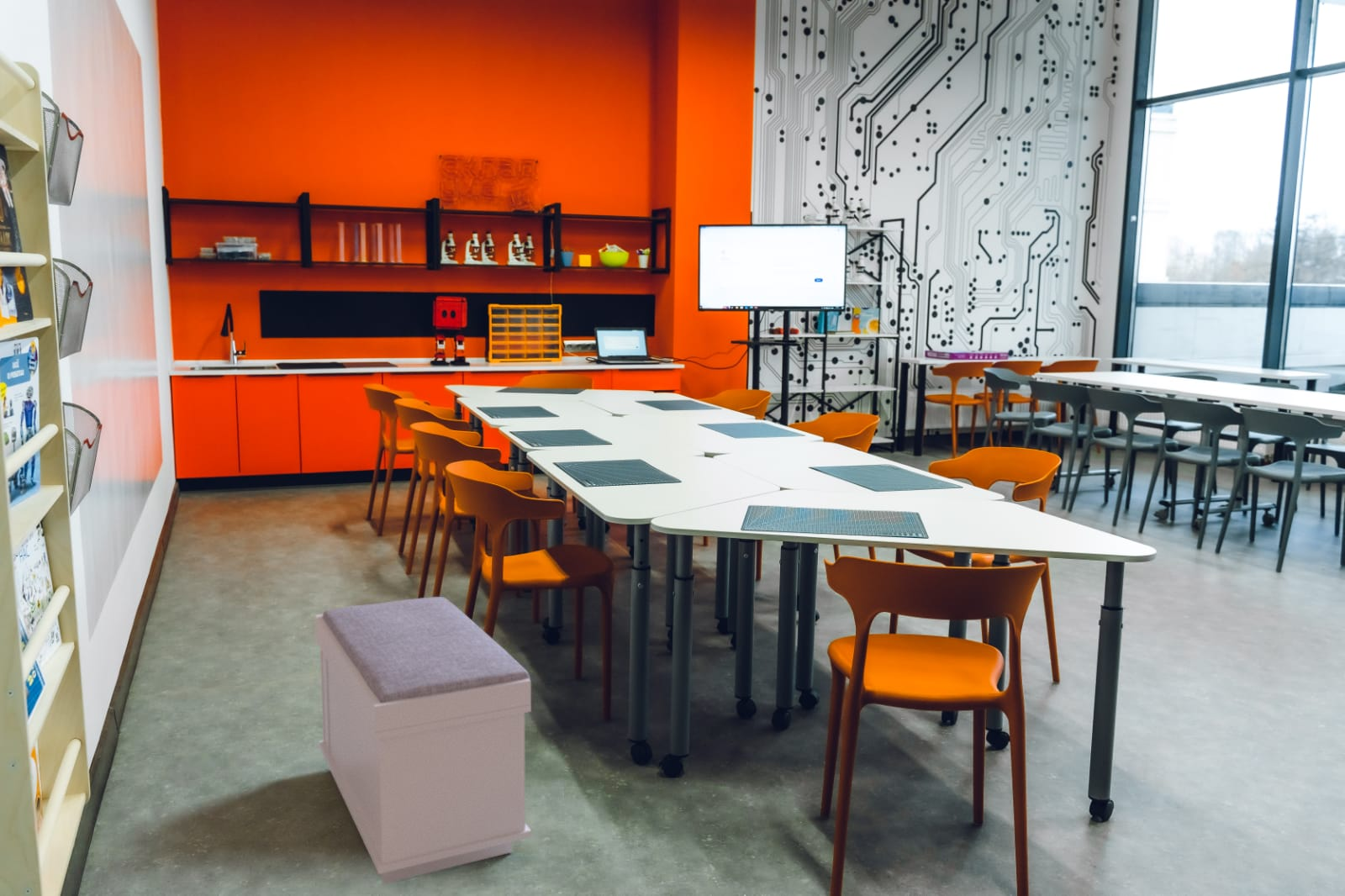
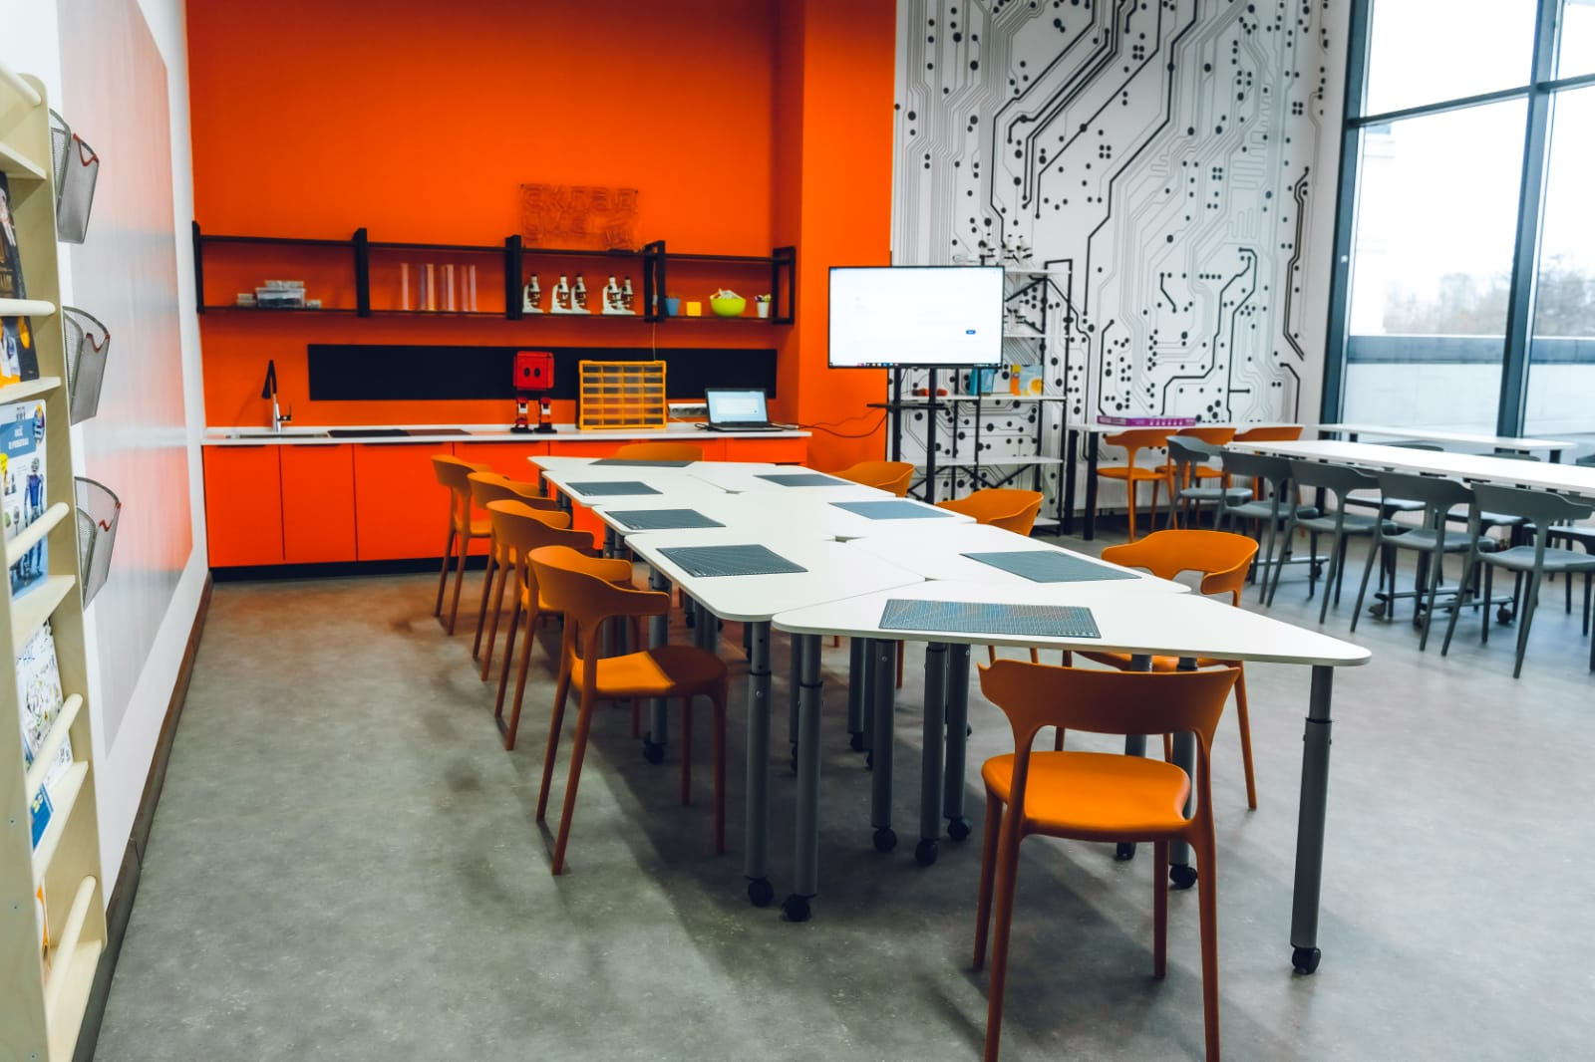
- bench [314,596,532,884]
